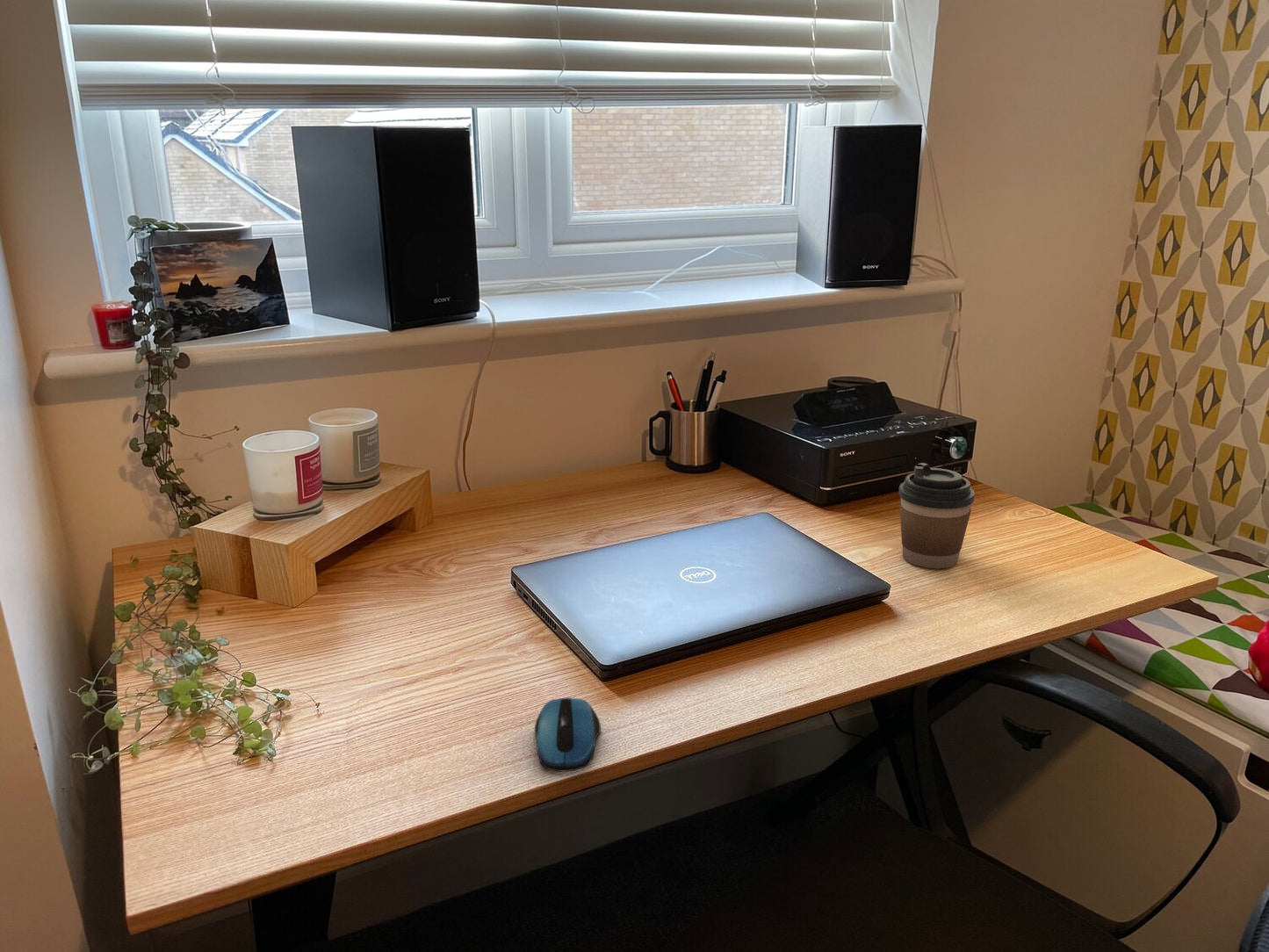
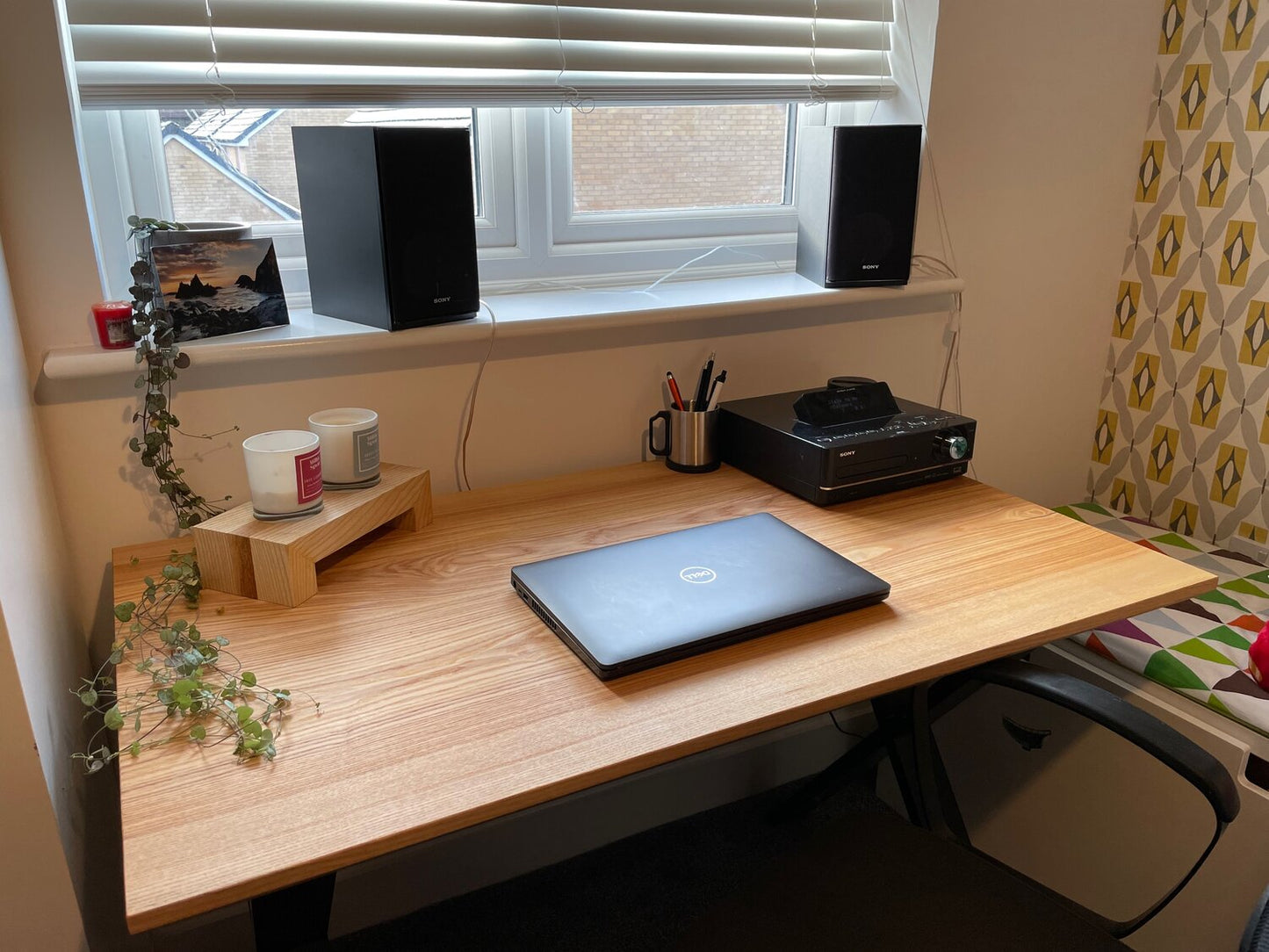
- coffee cup [898,462,976,569]
- computer mouse [534,696,602,773]
